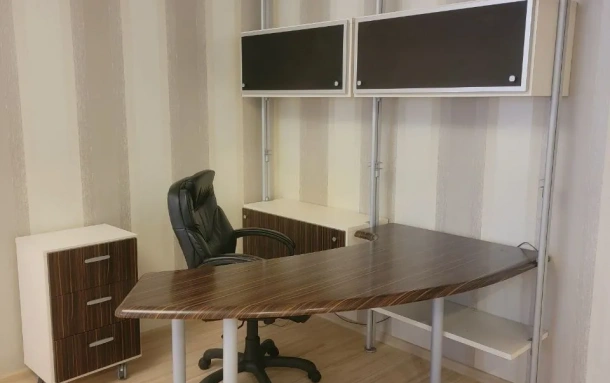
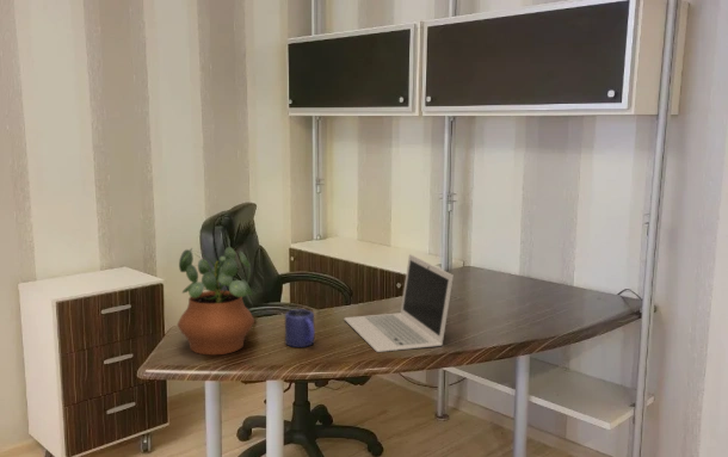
+ laptop [343,253,455,353]
+ mug [284,308,316,348]
+ potted plant [177,246,255,356]
